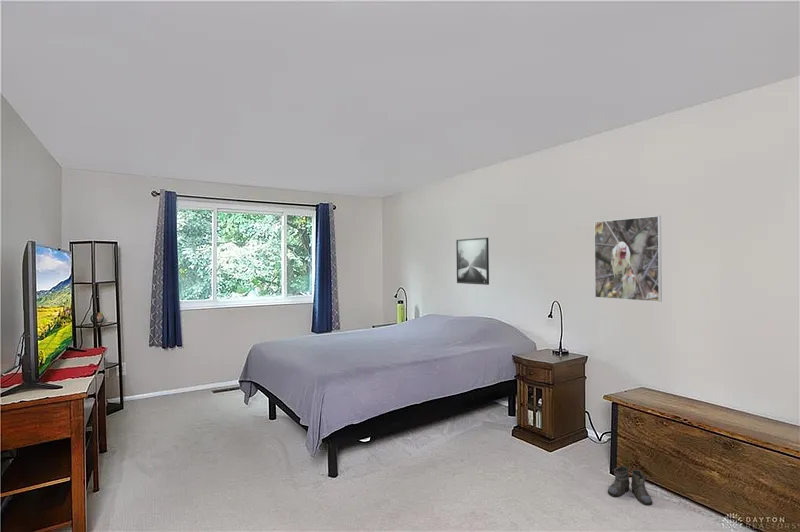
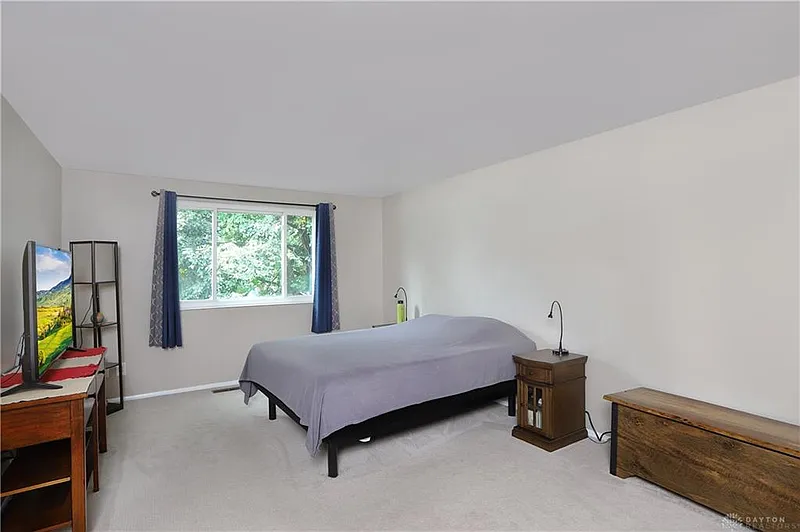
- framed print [455,237,490,286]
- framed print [593,215,663,303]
- boots [607,465,654,506]
